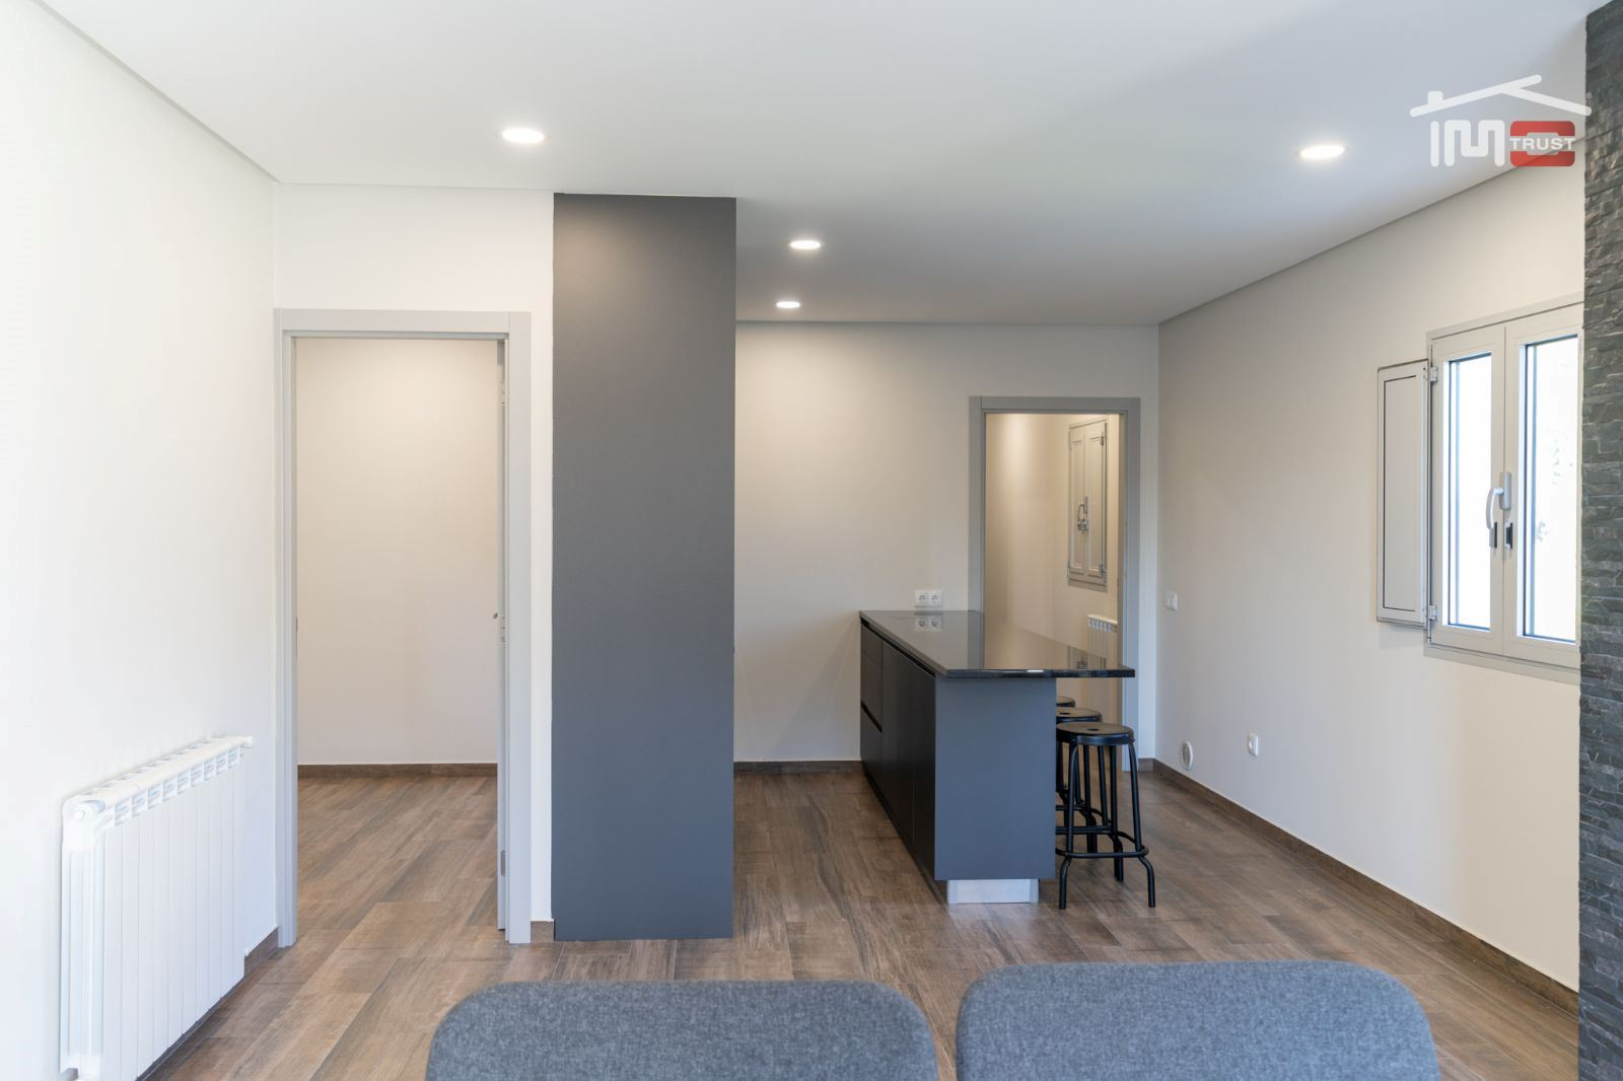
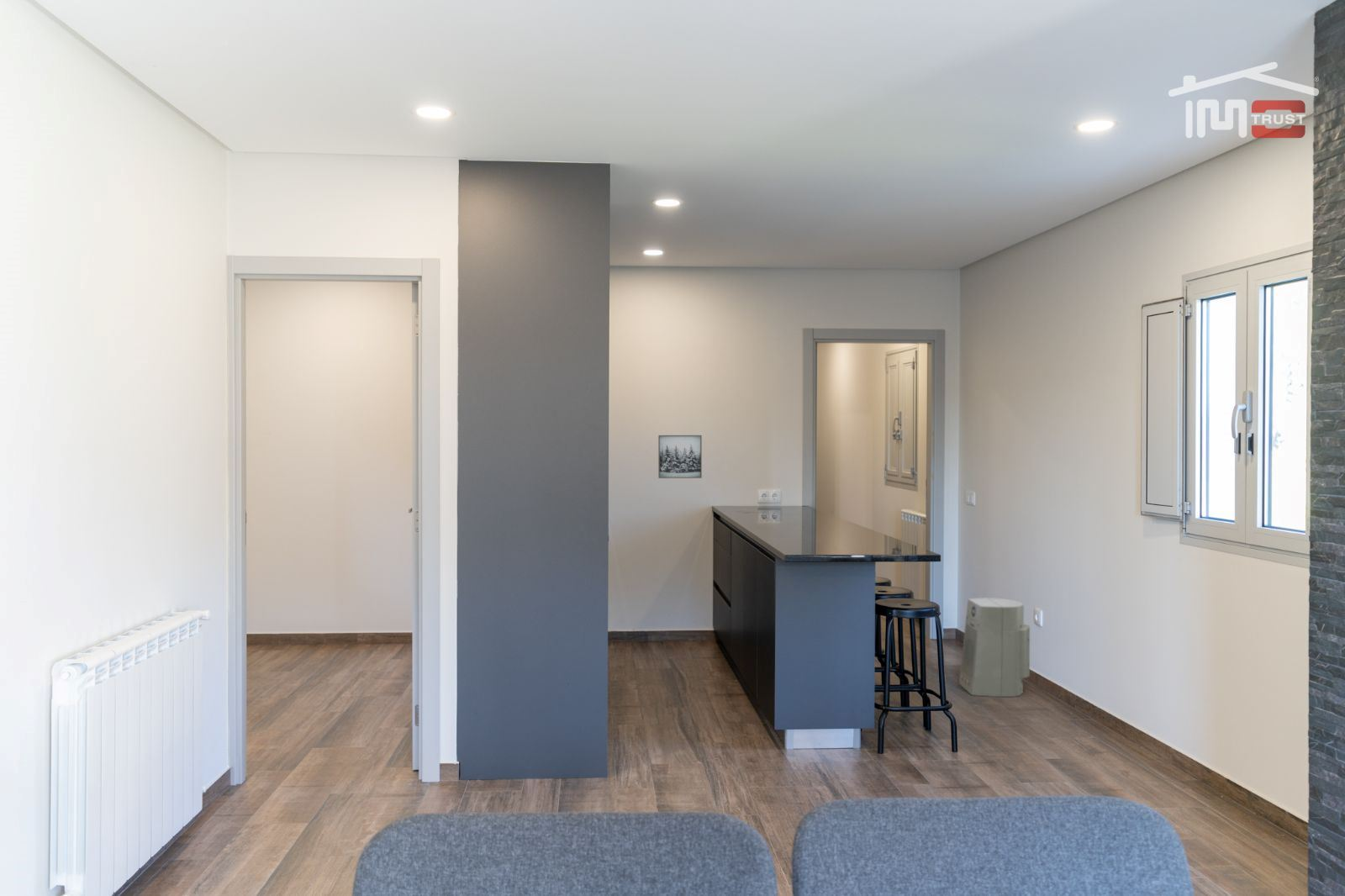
+ fan [958,597,1031,698]
+ wall art [657,435,703,479]
